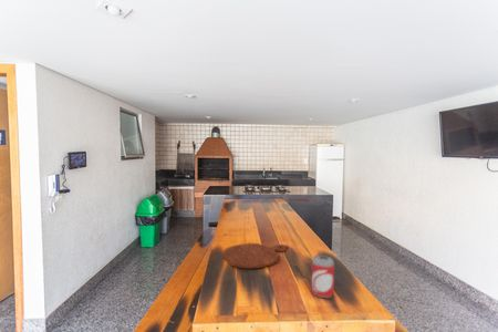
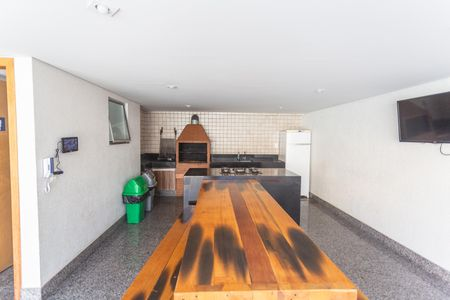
- cutting board [221,242,290,270]
- beer can [311,255,335,299]
